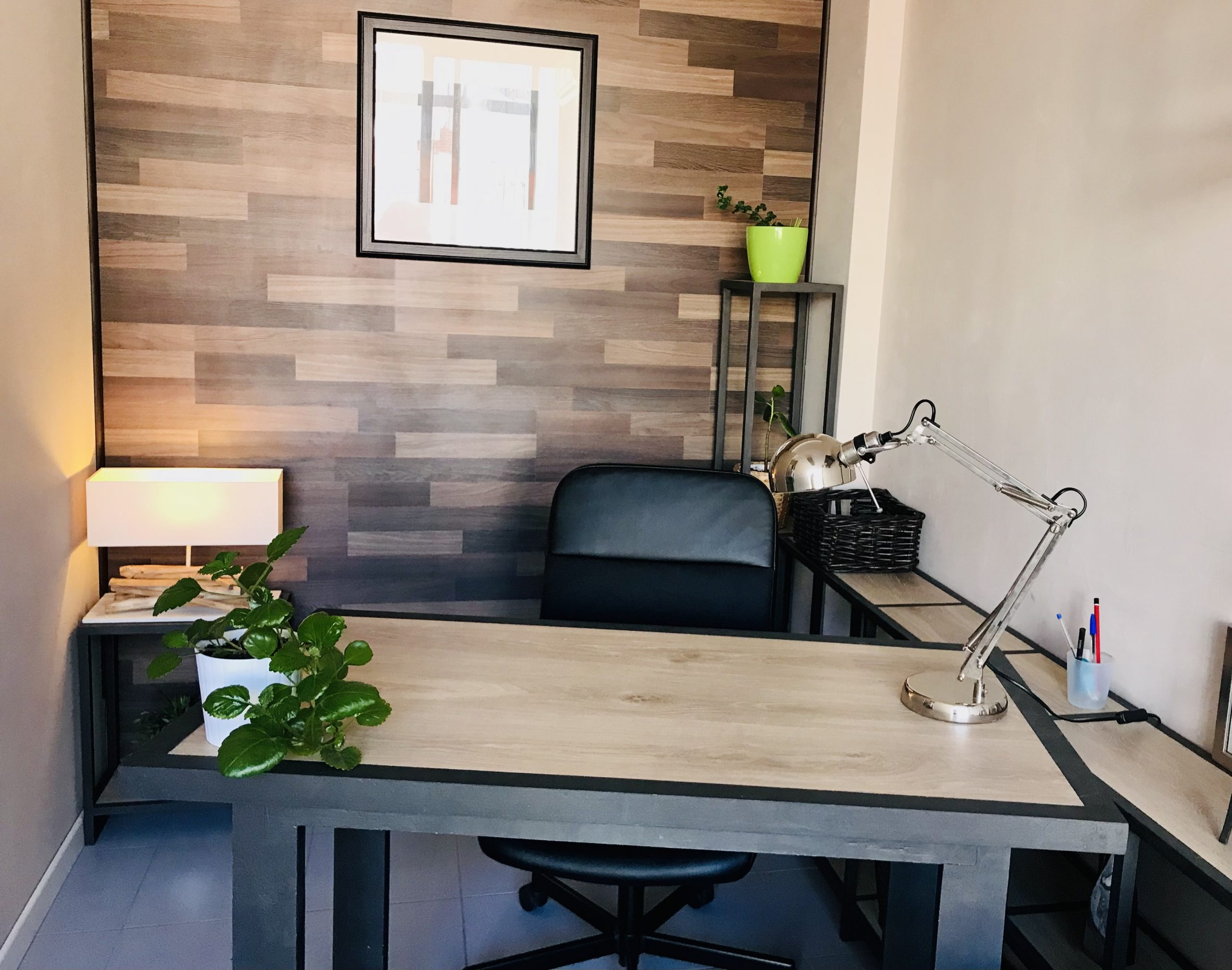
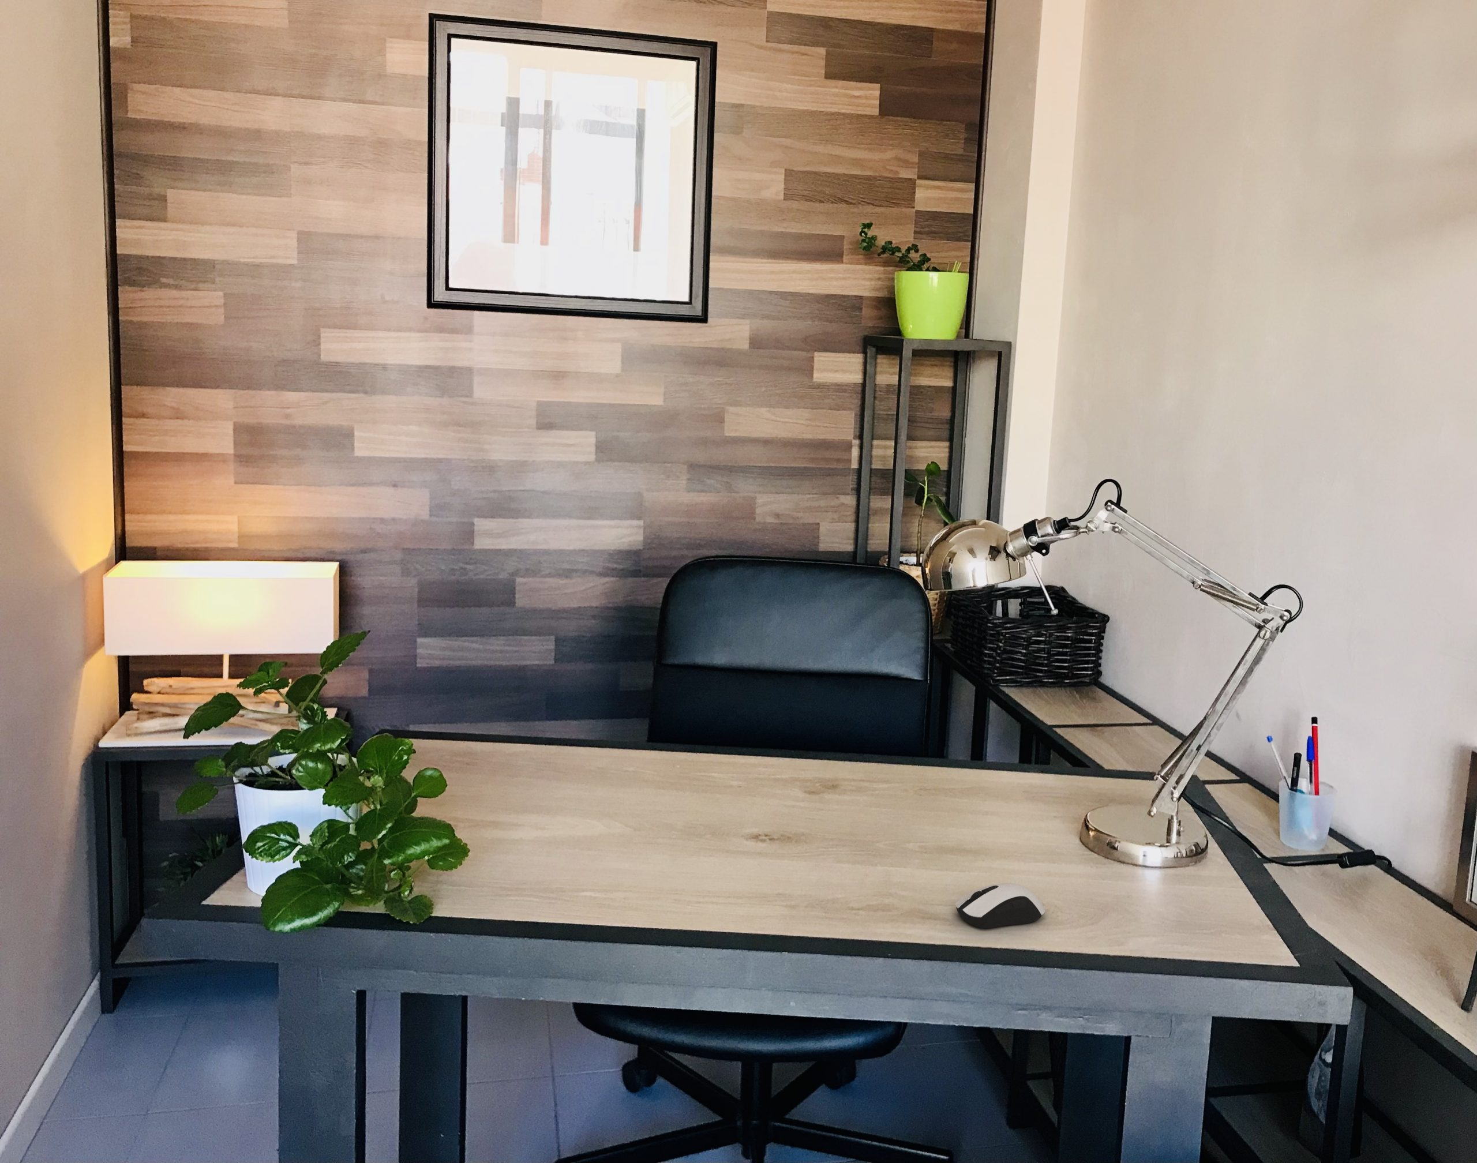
+ computer mouse [955,882,1045,929]
